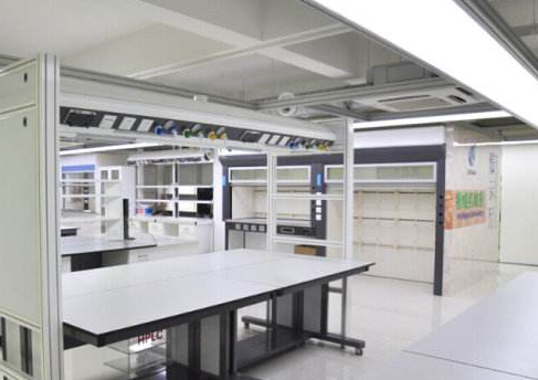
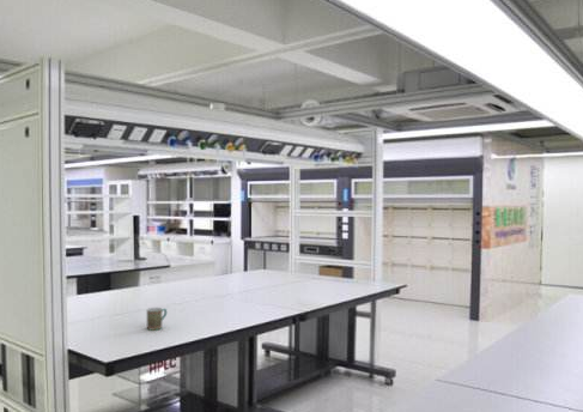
+ mug [146,307,168,332]
